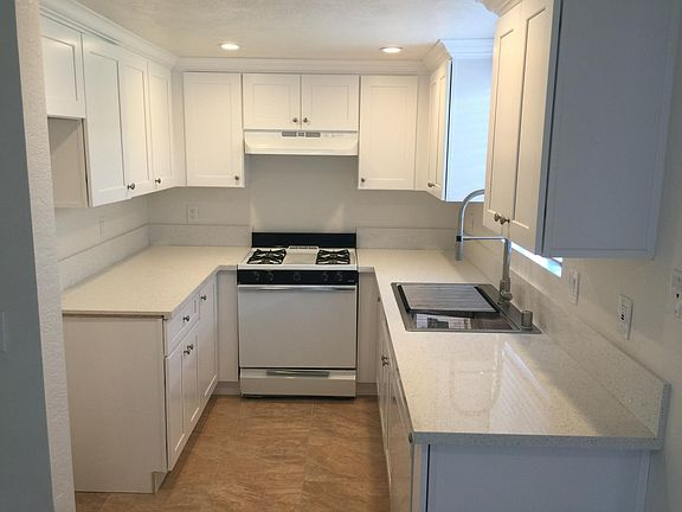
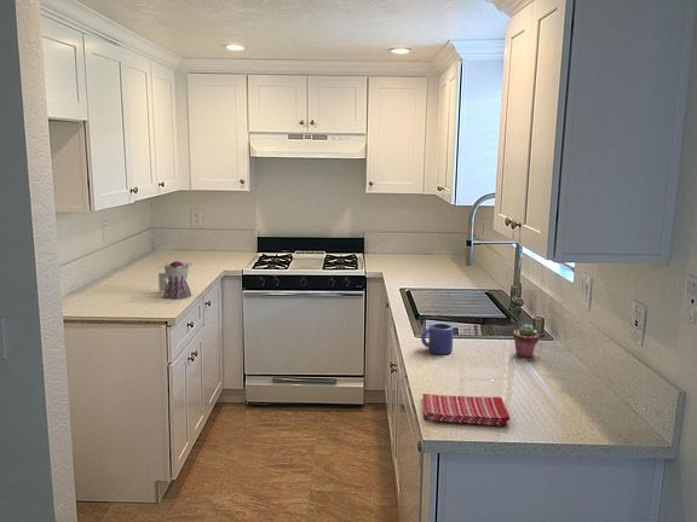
+ mug [420,323,455,355]
+ teapot [157,260,196,300]
+ dish towel [421,393,511,428]
+ potted succulent [512,323,540,359]
